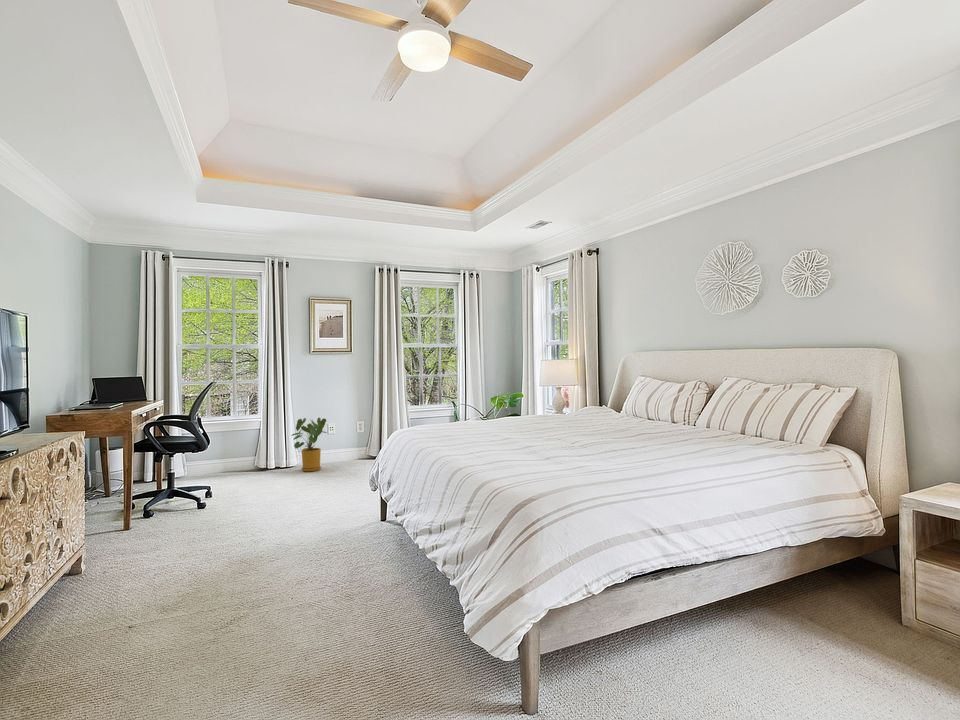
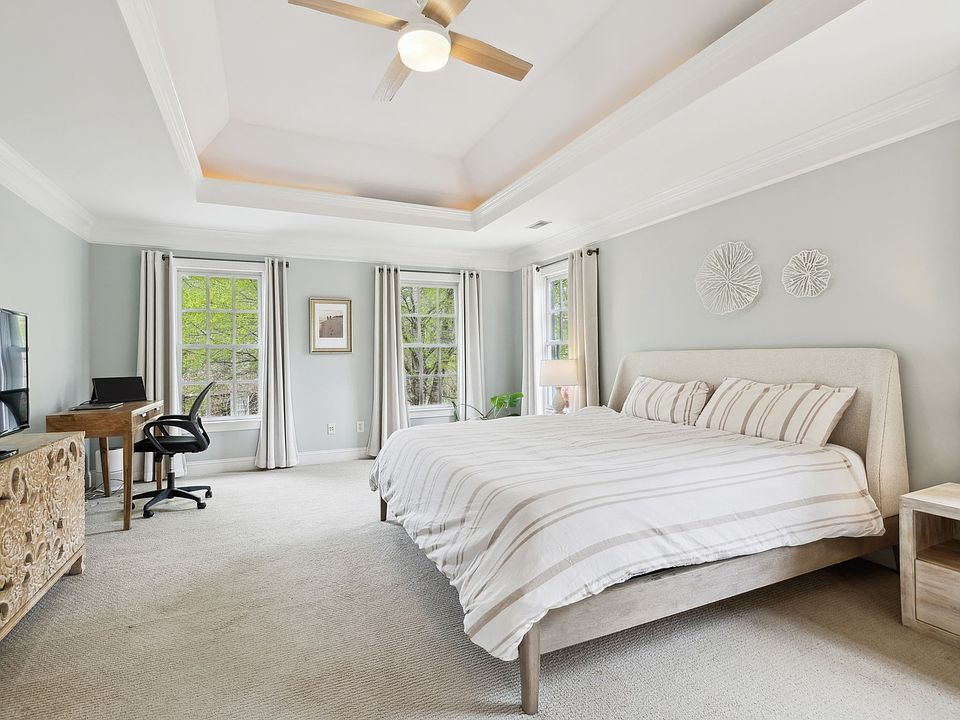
- house plant [290,417,328,473]
